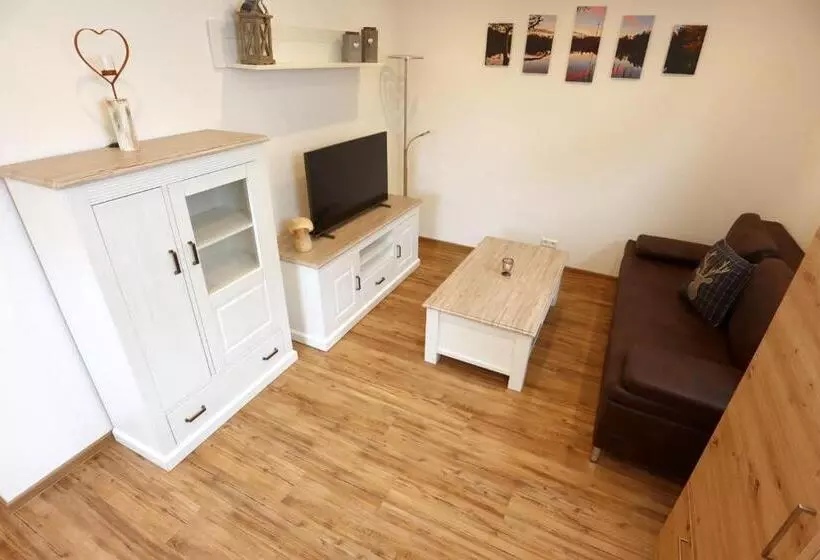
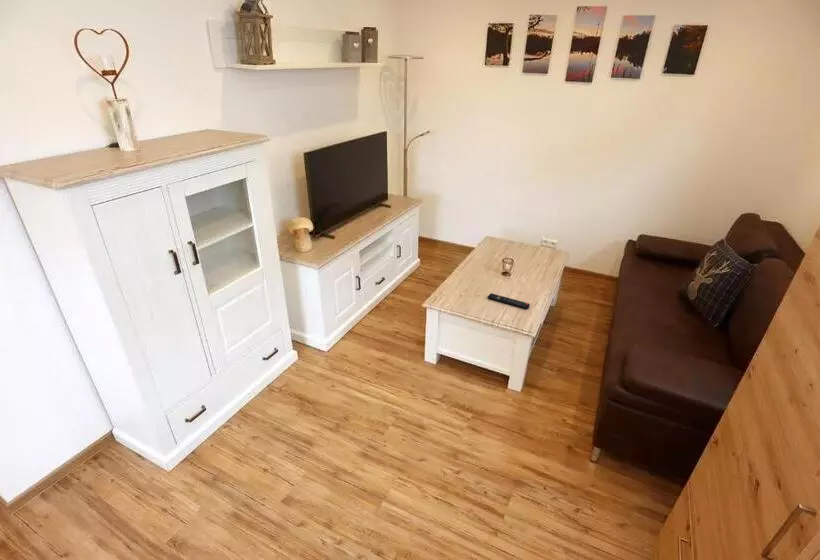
+ remote control [487,292,531,310]
